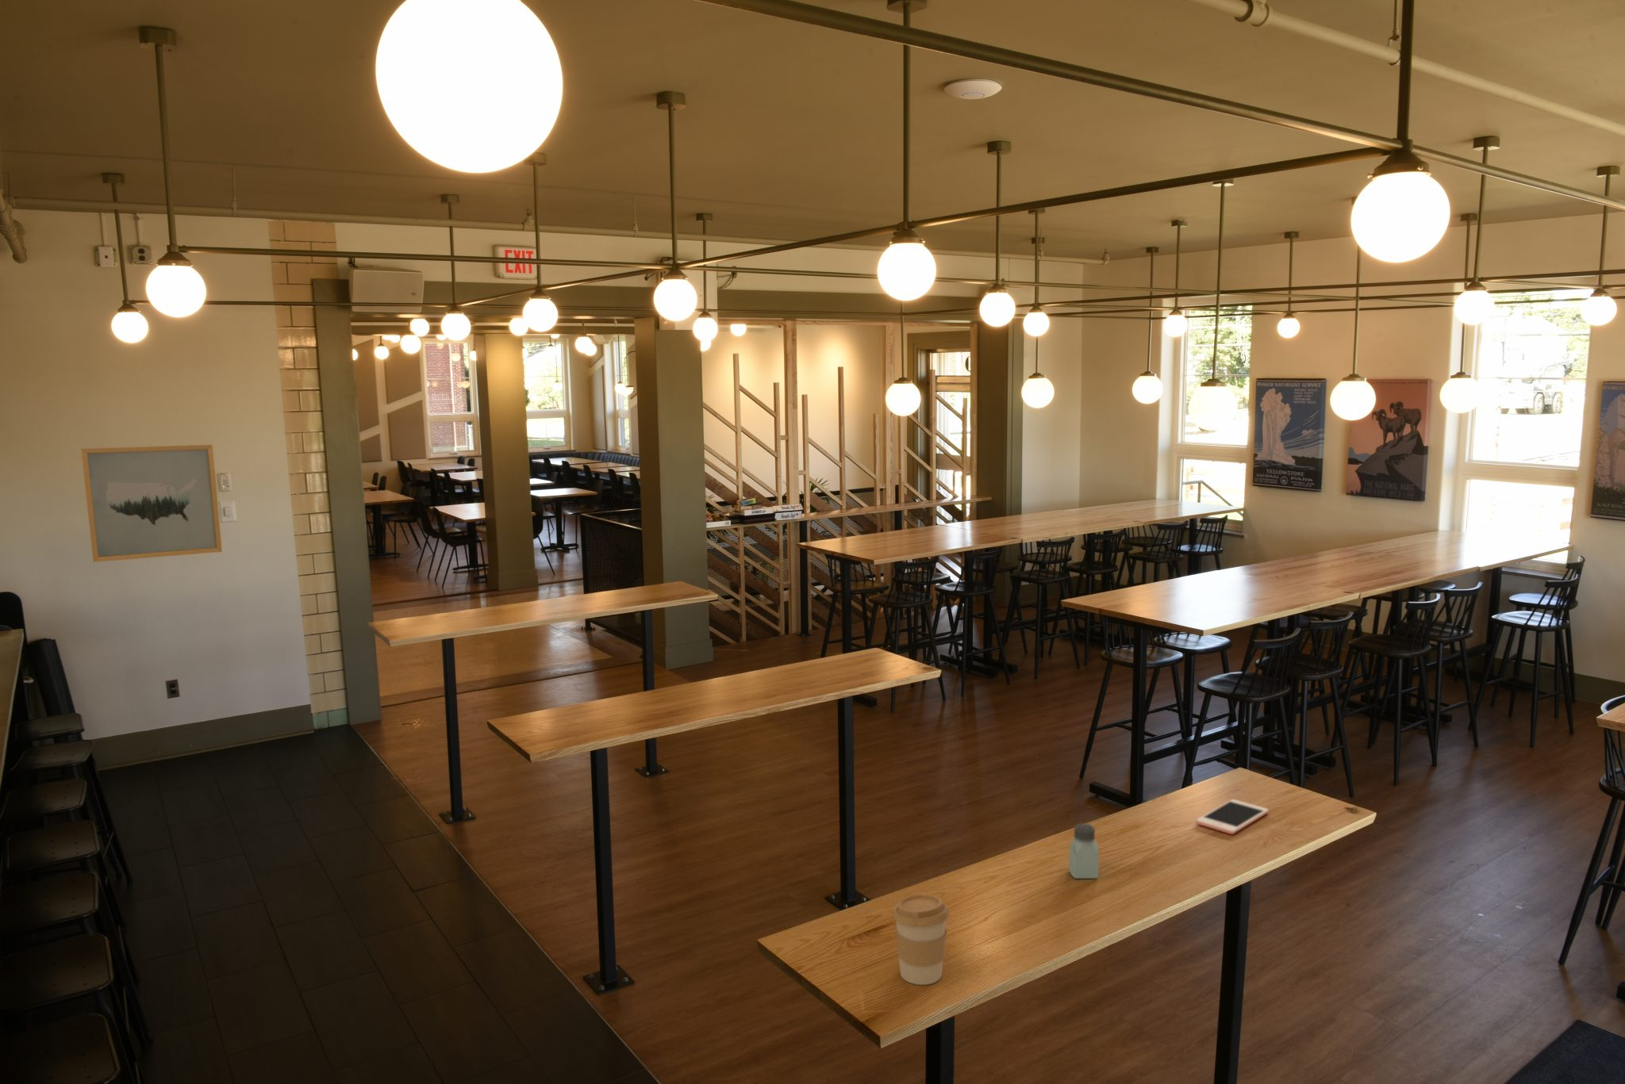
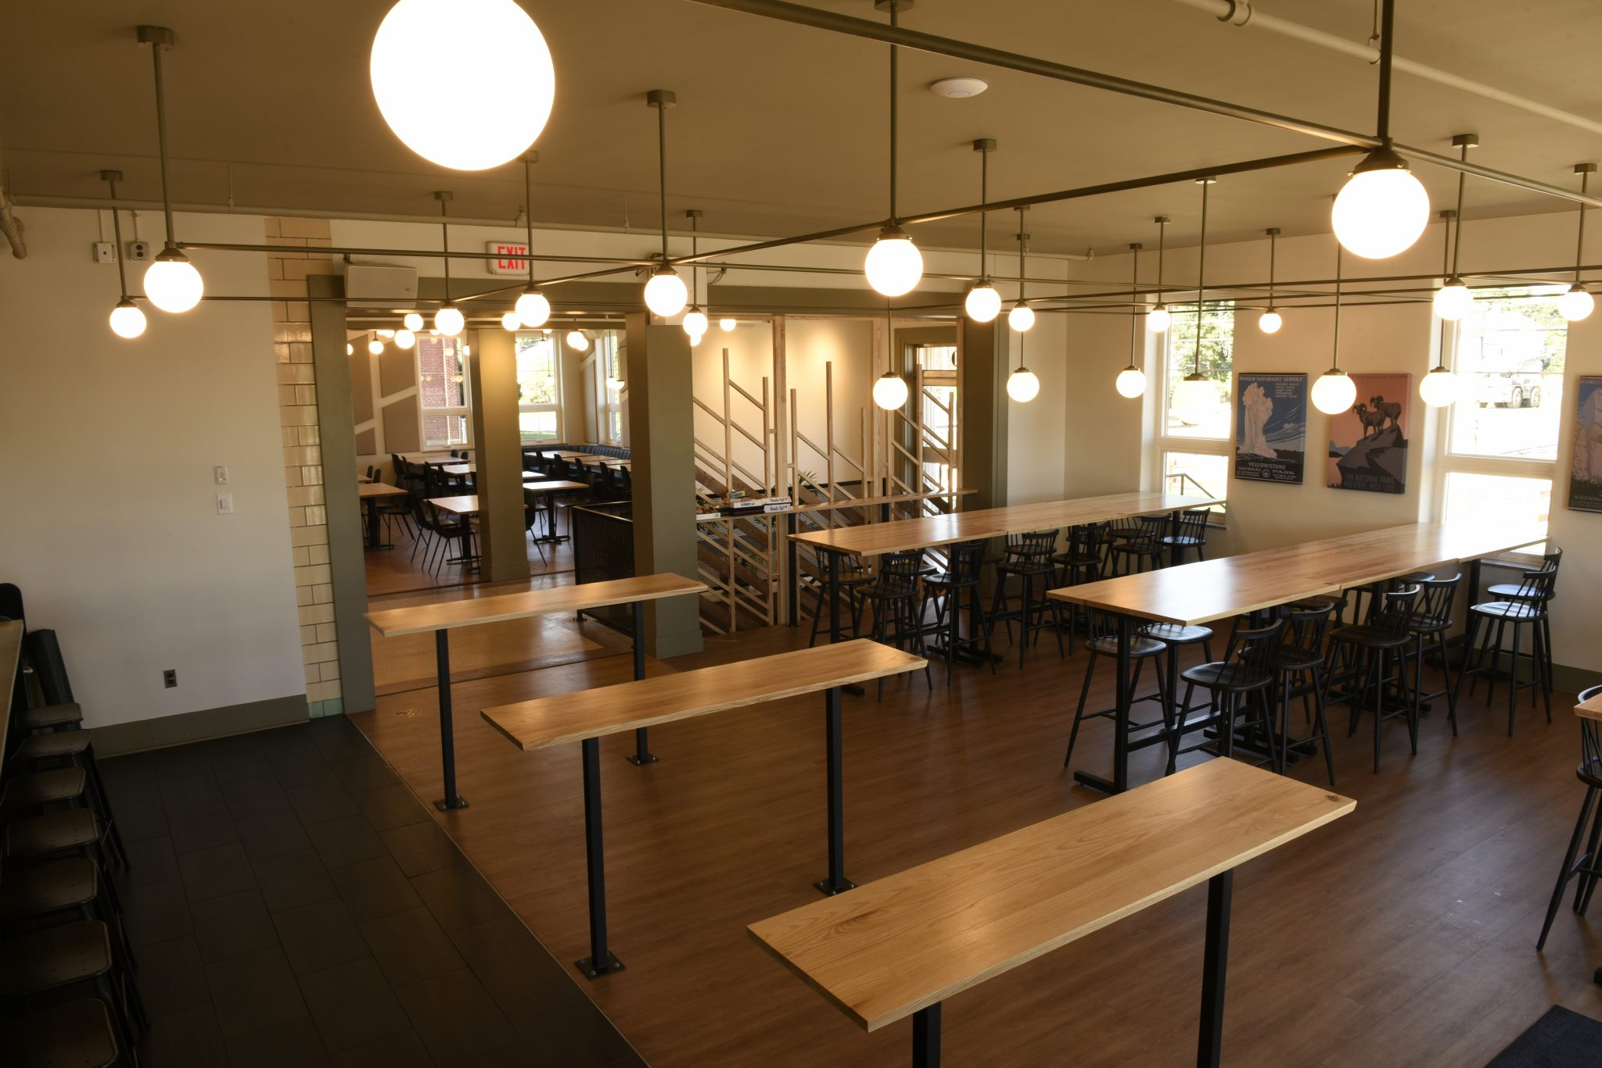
- wall art [80,444,223,563]
- coffee cup [892,894,950,986]
- saltshaker [1068,823,1100,880]
- cell phone [1195,798,1269,835]
